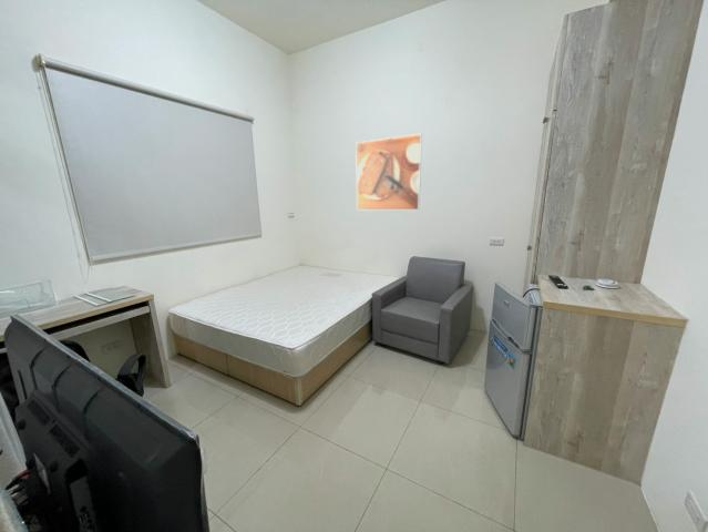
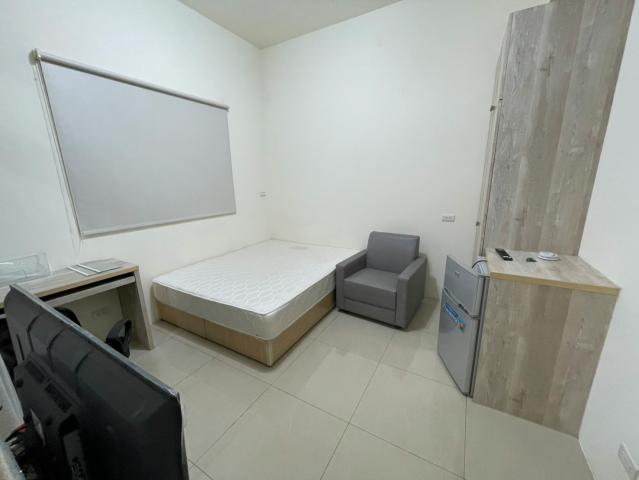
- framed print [355,133,423,212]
